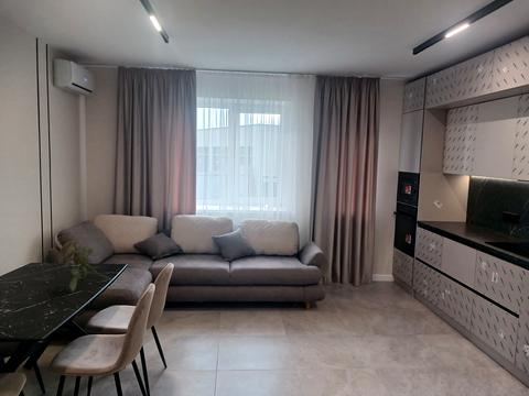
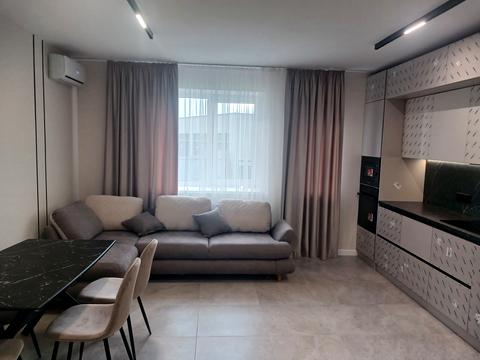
- flower [57,239,112,293]
